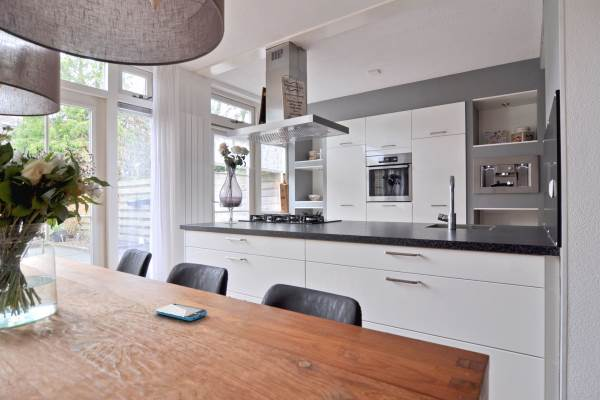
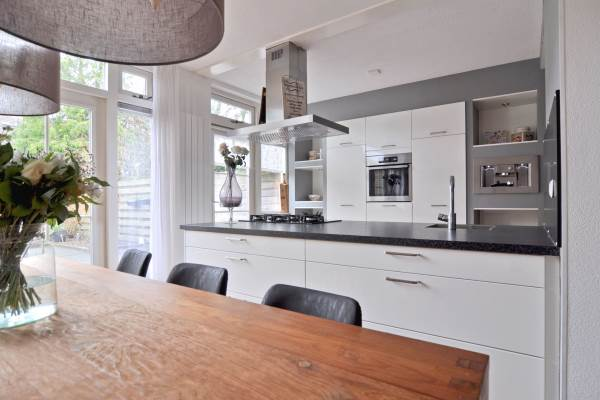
- smartphone [155,303,208,322]
